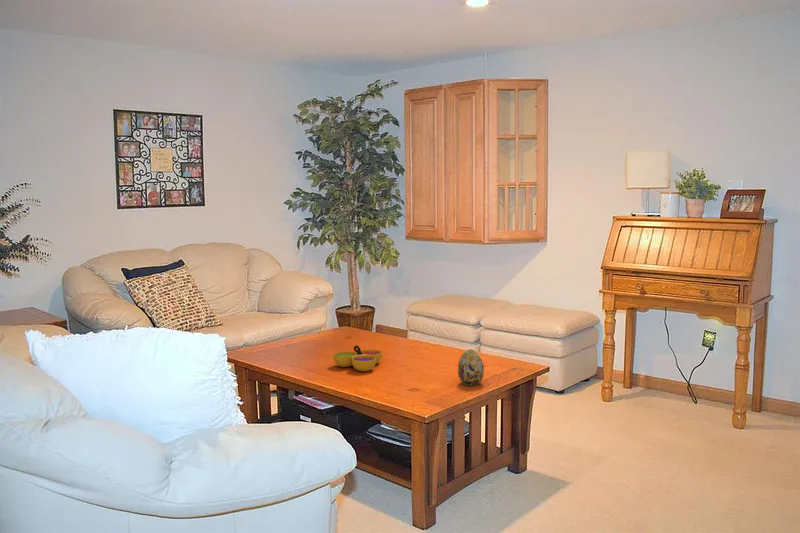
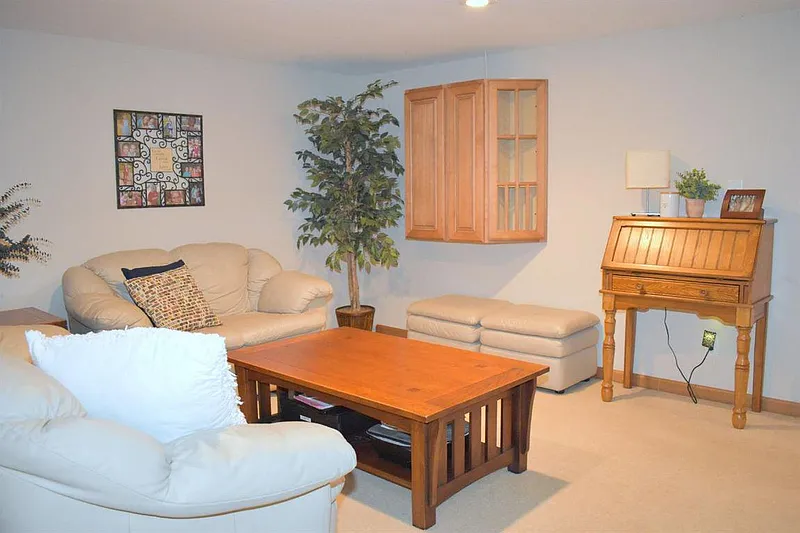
- decorative bowl [332,345,383,372]
- decorative egg [457,348,485,387]
